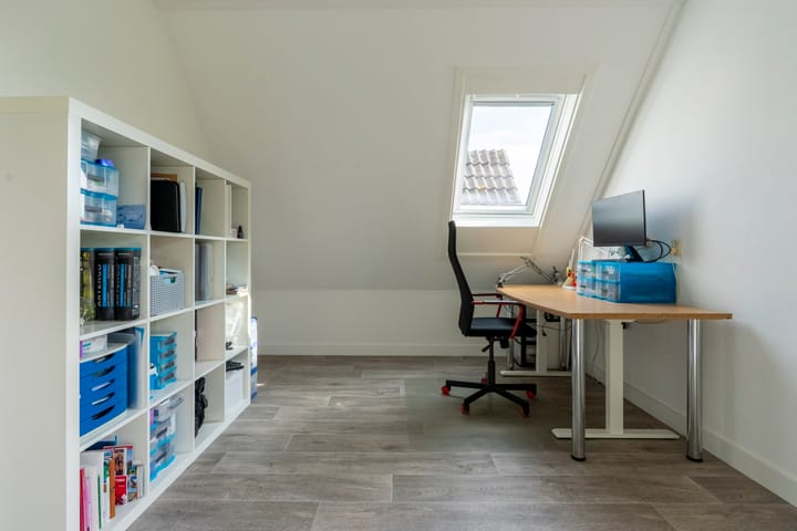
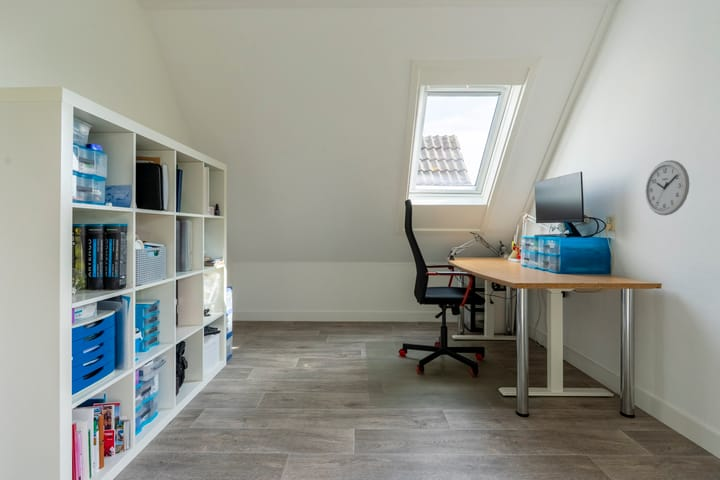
+ wall clock [644,159,690,216]
